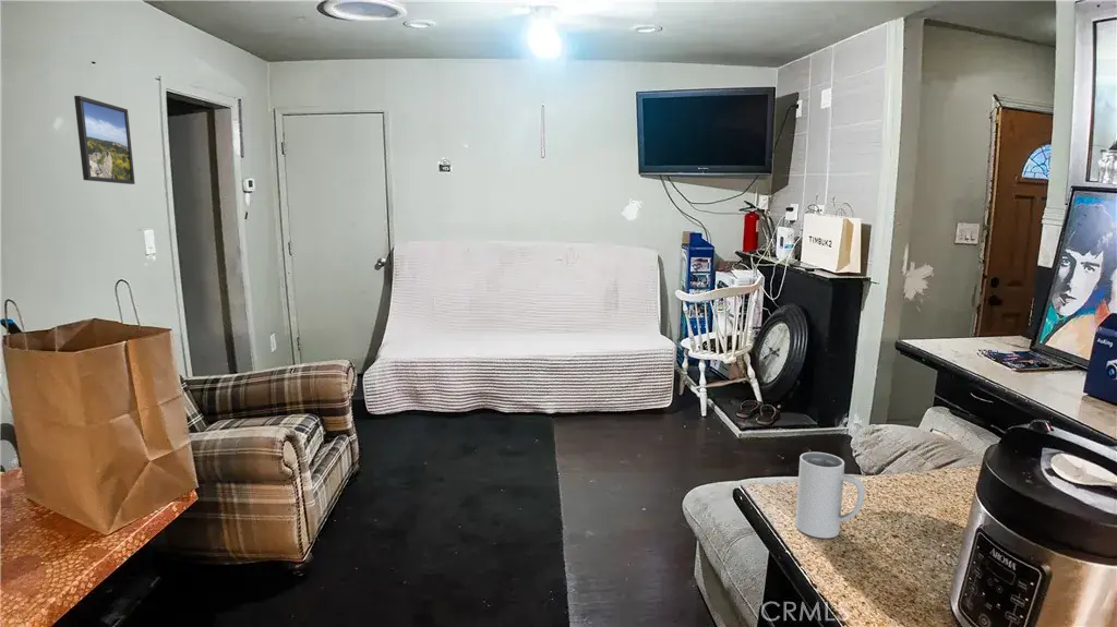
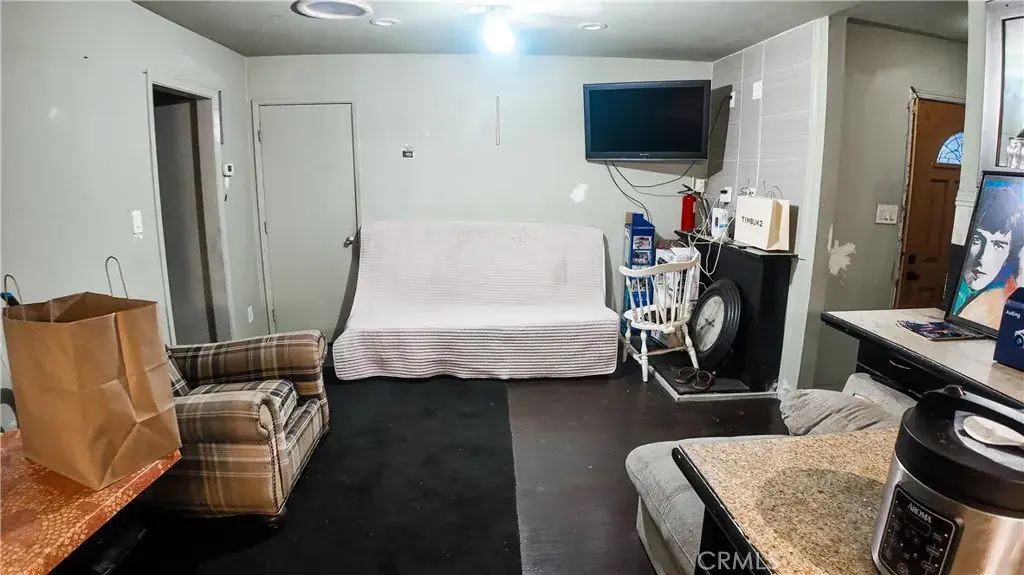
- mug [795,451,866,539]
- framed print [73,95,136,185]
